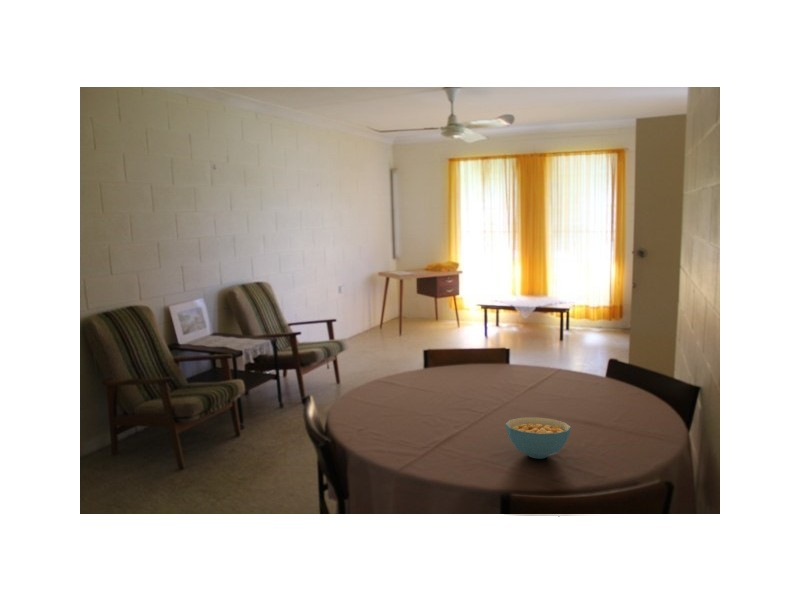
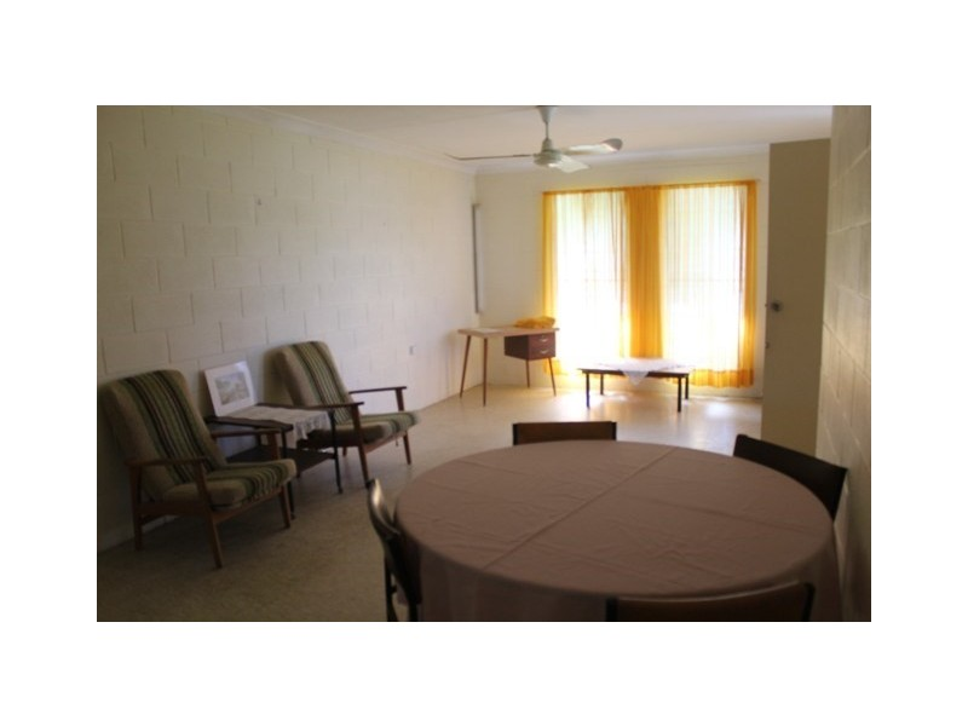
- cereal bowl [505,417,572,459]
